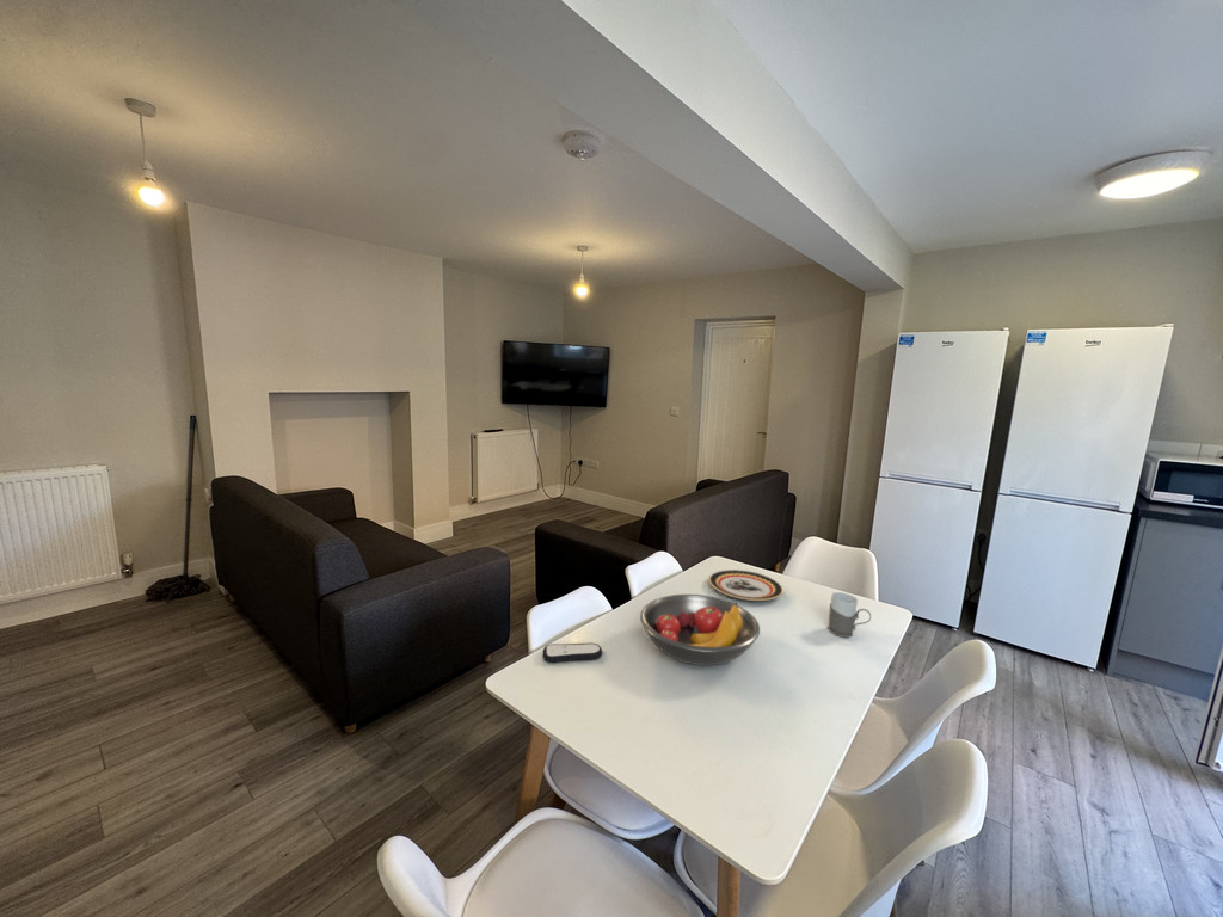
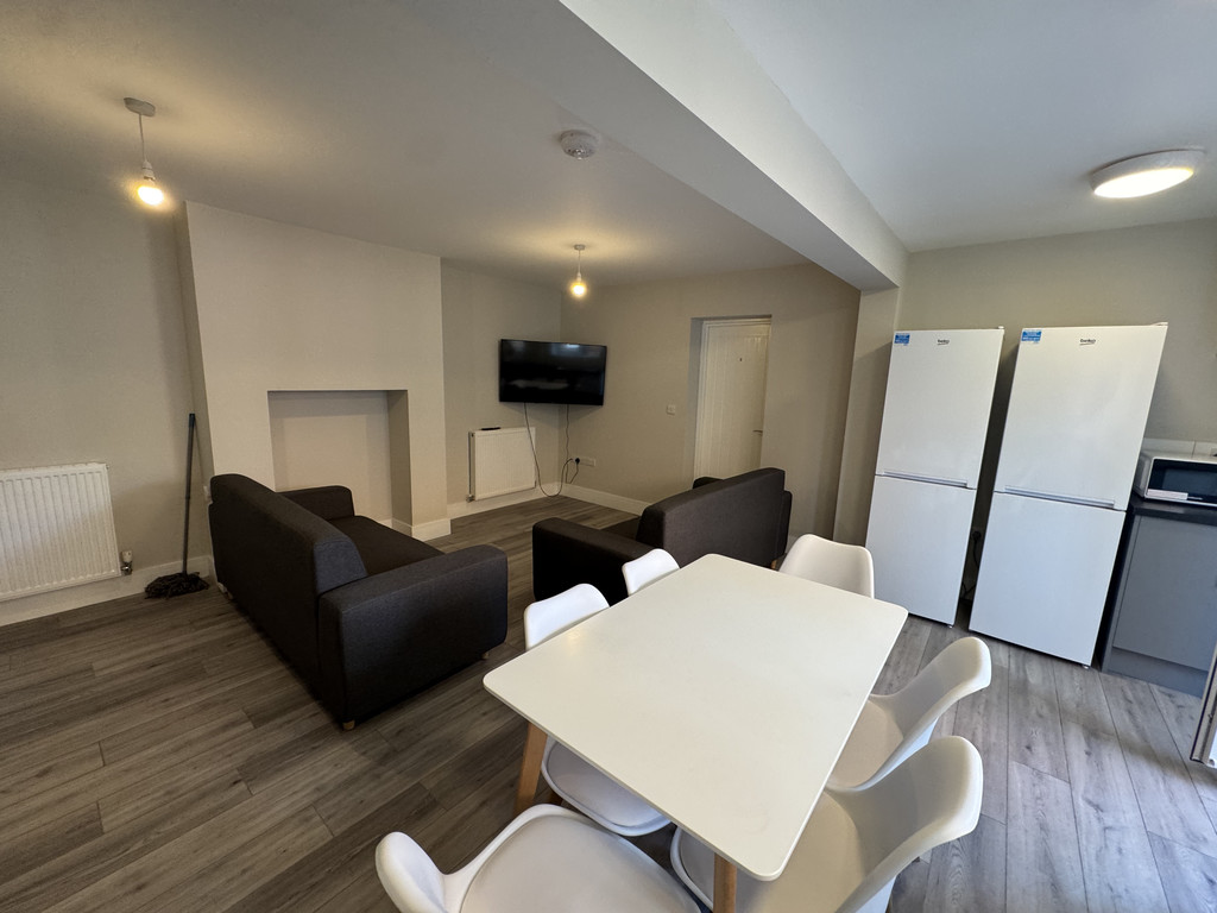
- remote control [542,642,603,664]
- fruit bowl [639,593,761,666]
- mug [826,591,872,639]
- plate [708,568,785,602]
